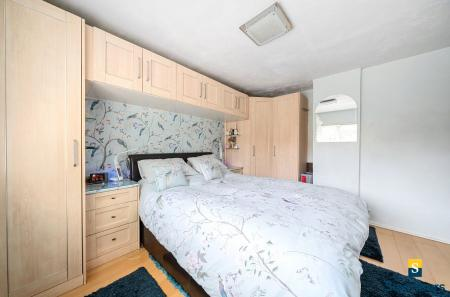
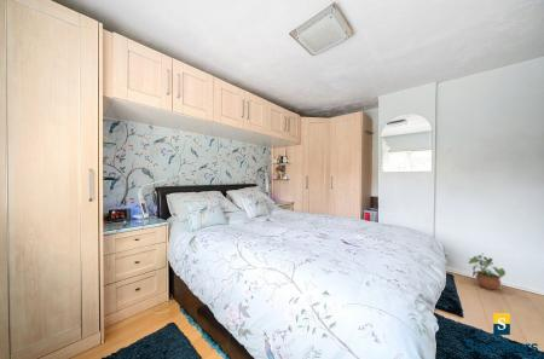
+ potted plant [467,251,507,290]
